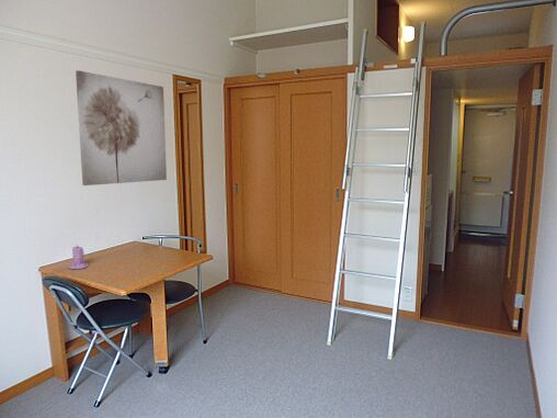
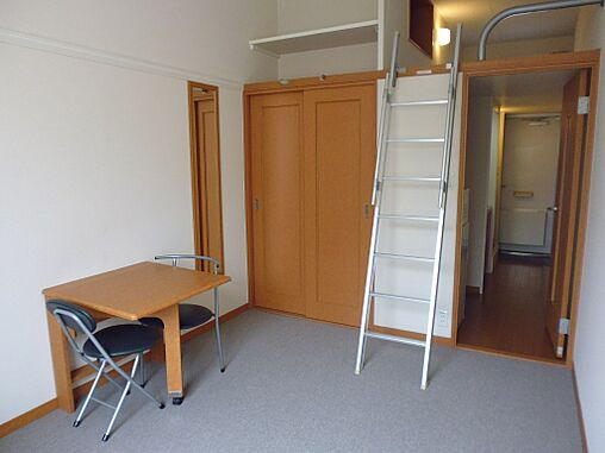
- wall art [75,69,168,187]
- candle [68,245,89,270]
